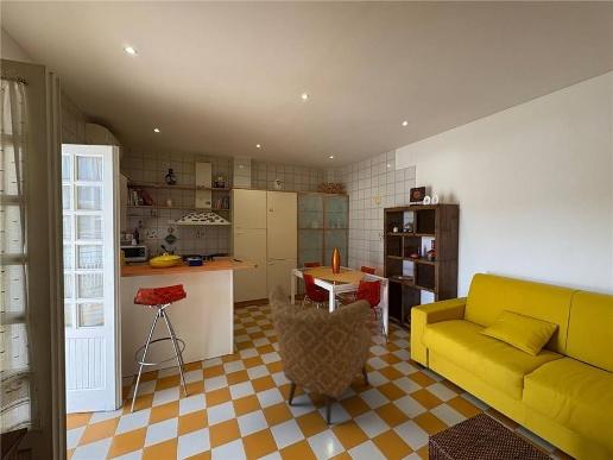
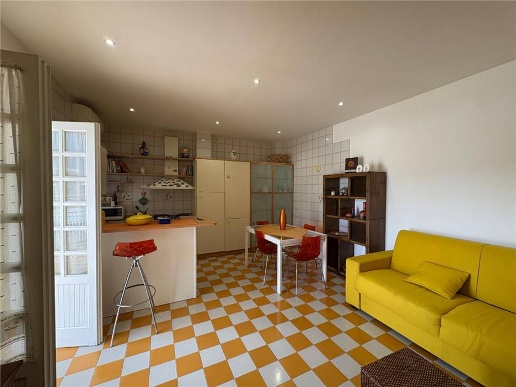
- armchair [268,284,373,426]
